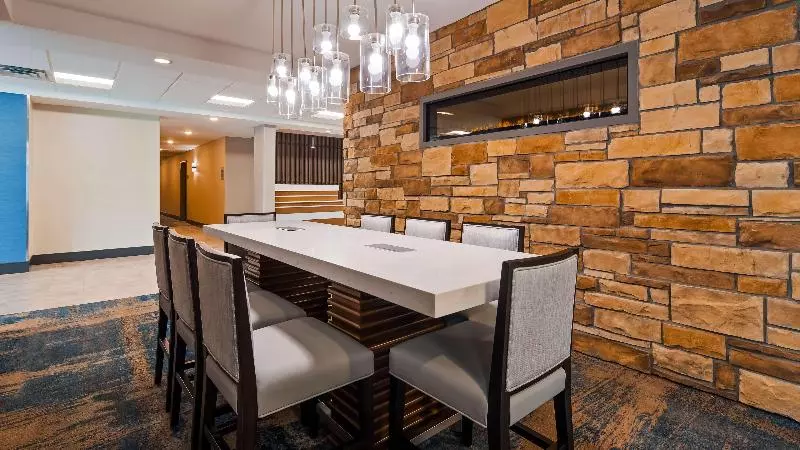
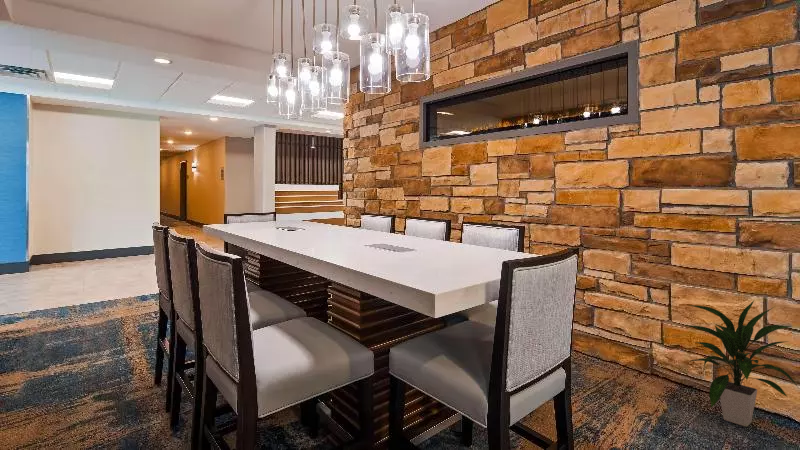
+ indoor plant [684,300,799,427]
